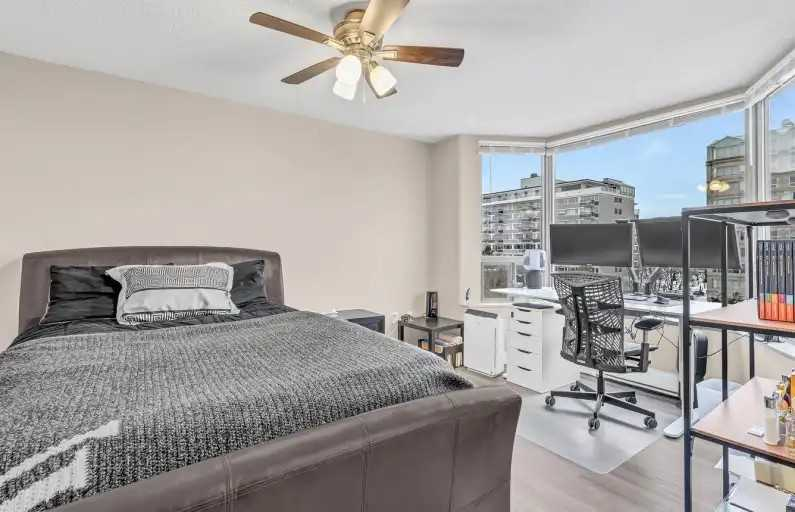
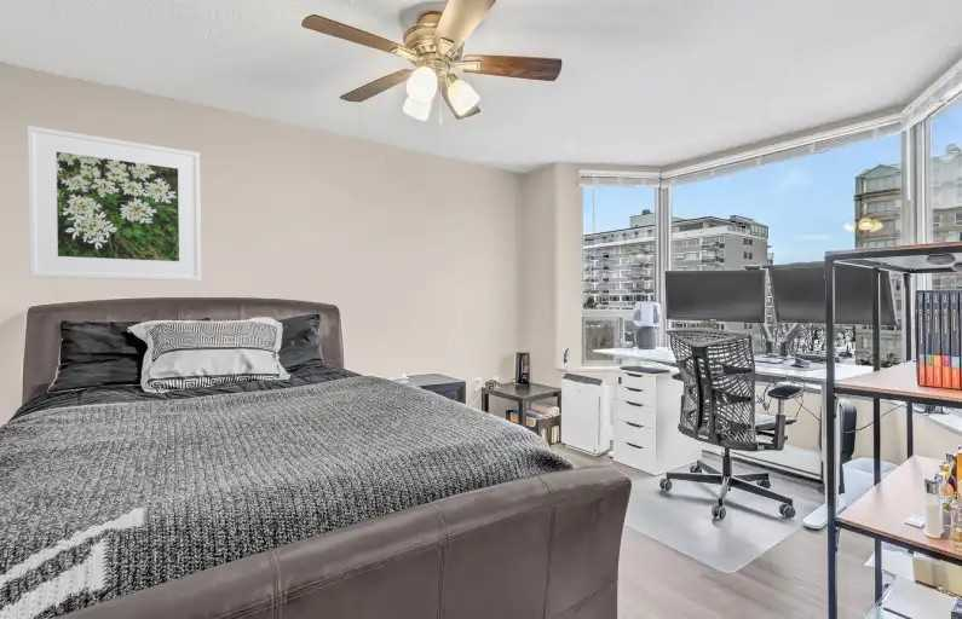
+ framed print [27,125,202,282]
